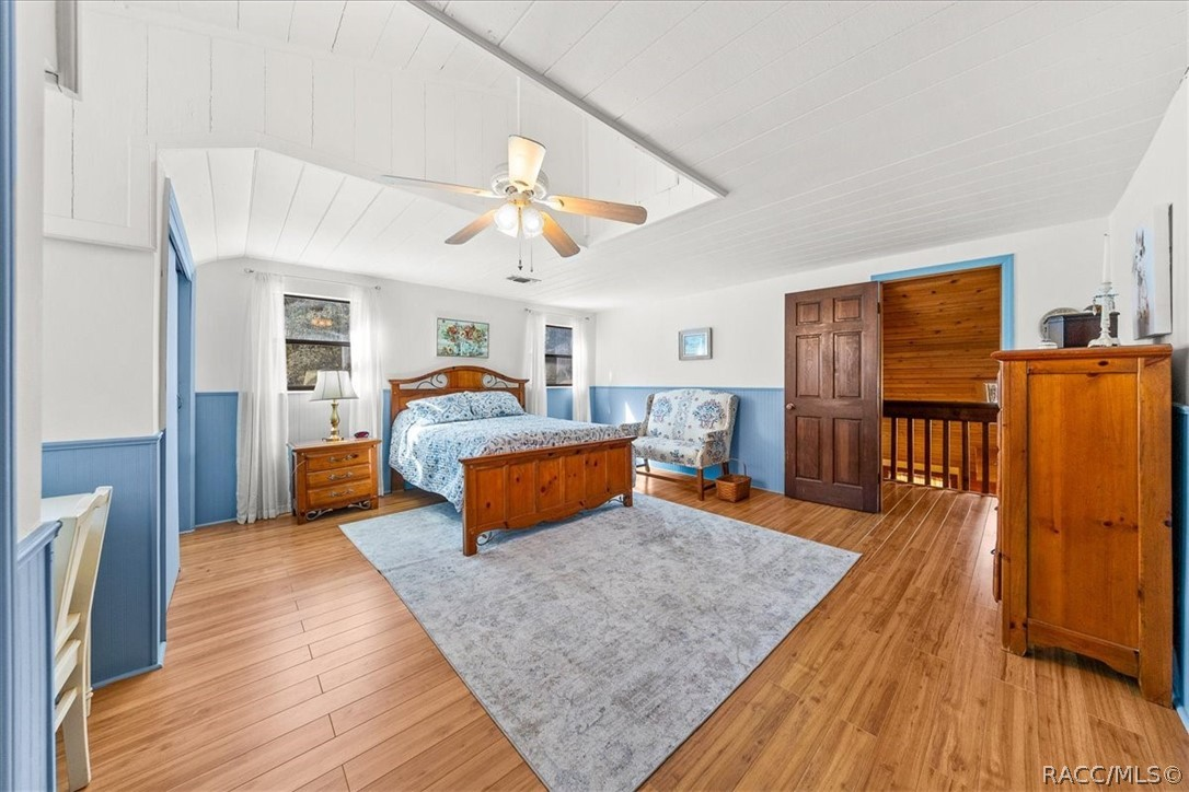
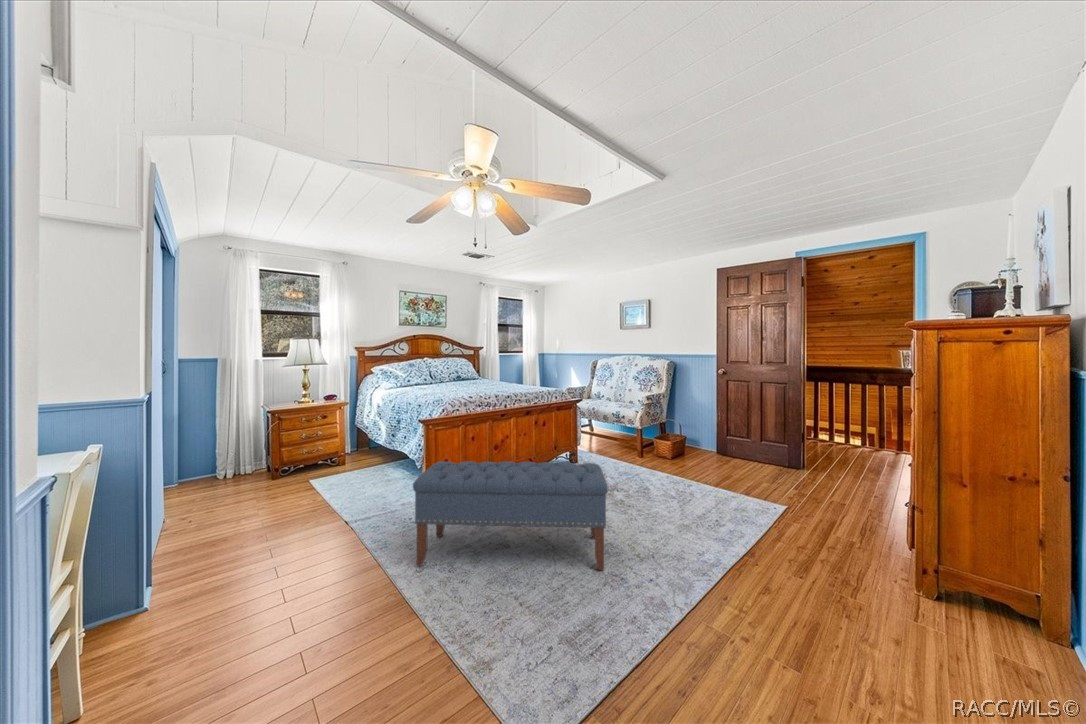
+ bench [412,460,609,571]
